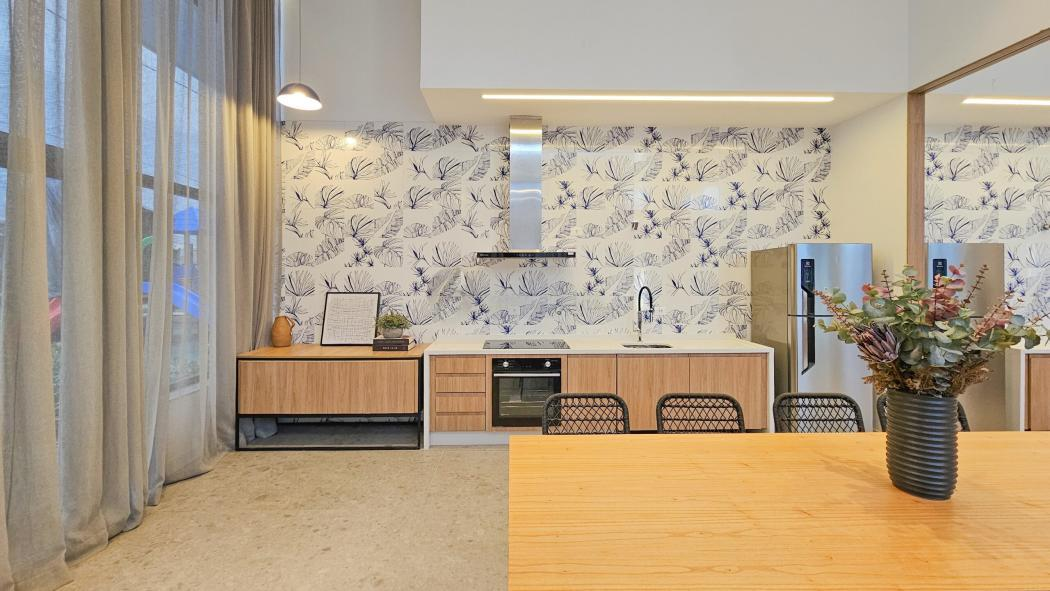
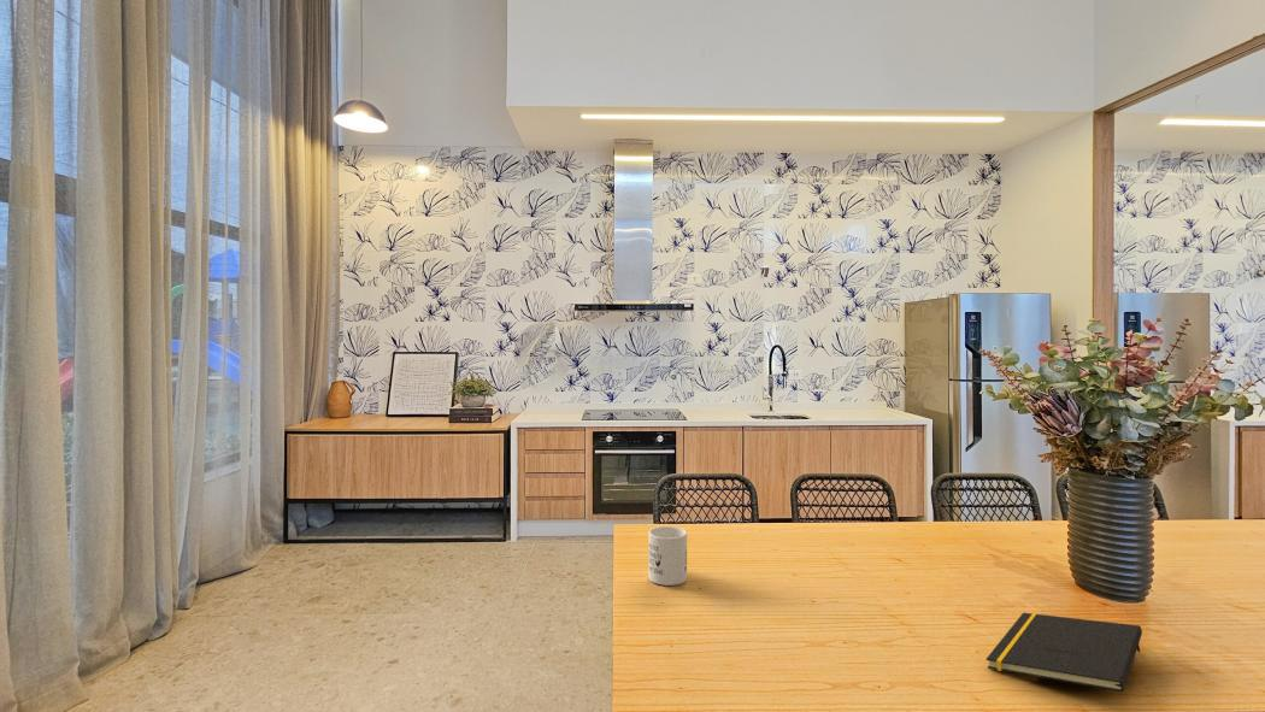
+ notepad [985,612,1143,693]
+ mug [647,525,688,587]
